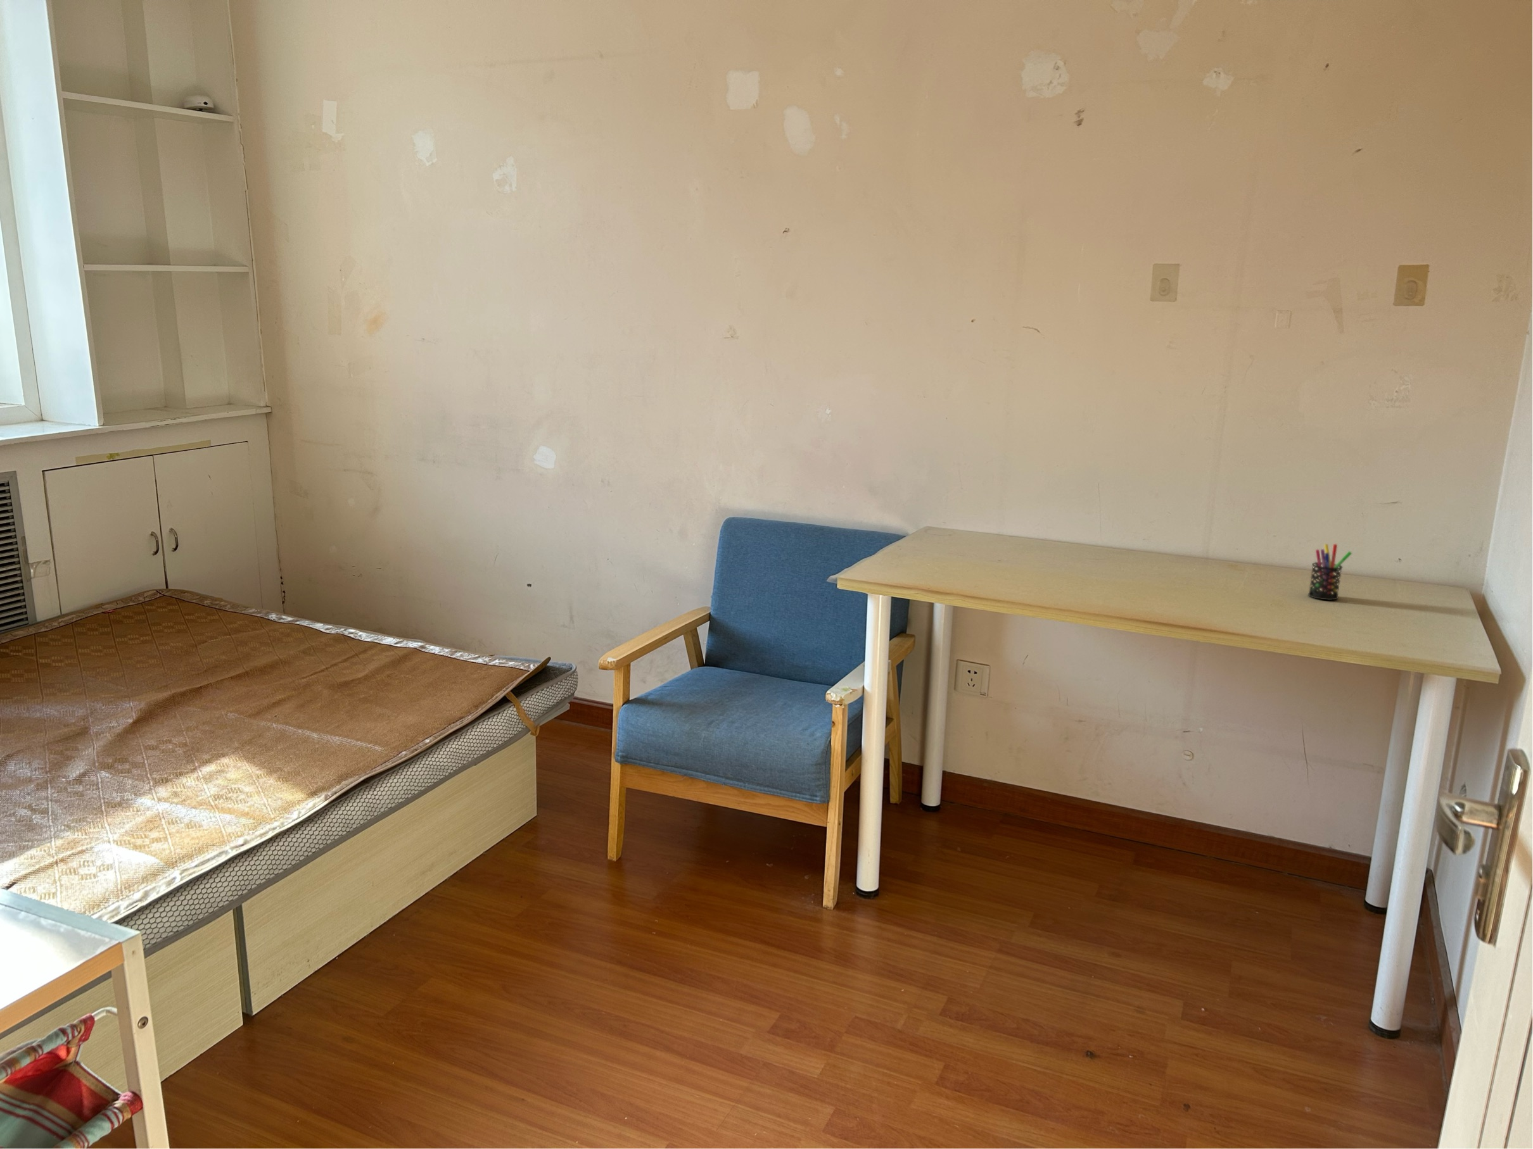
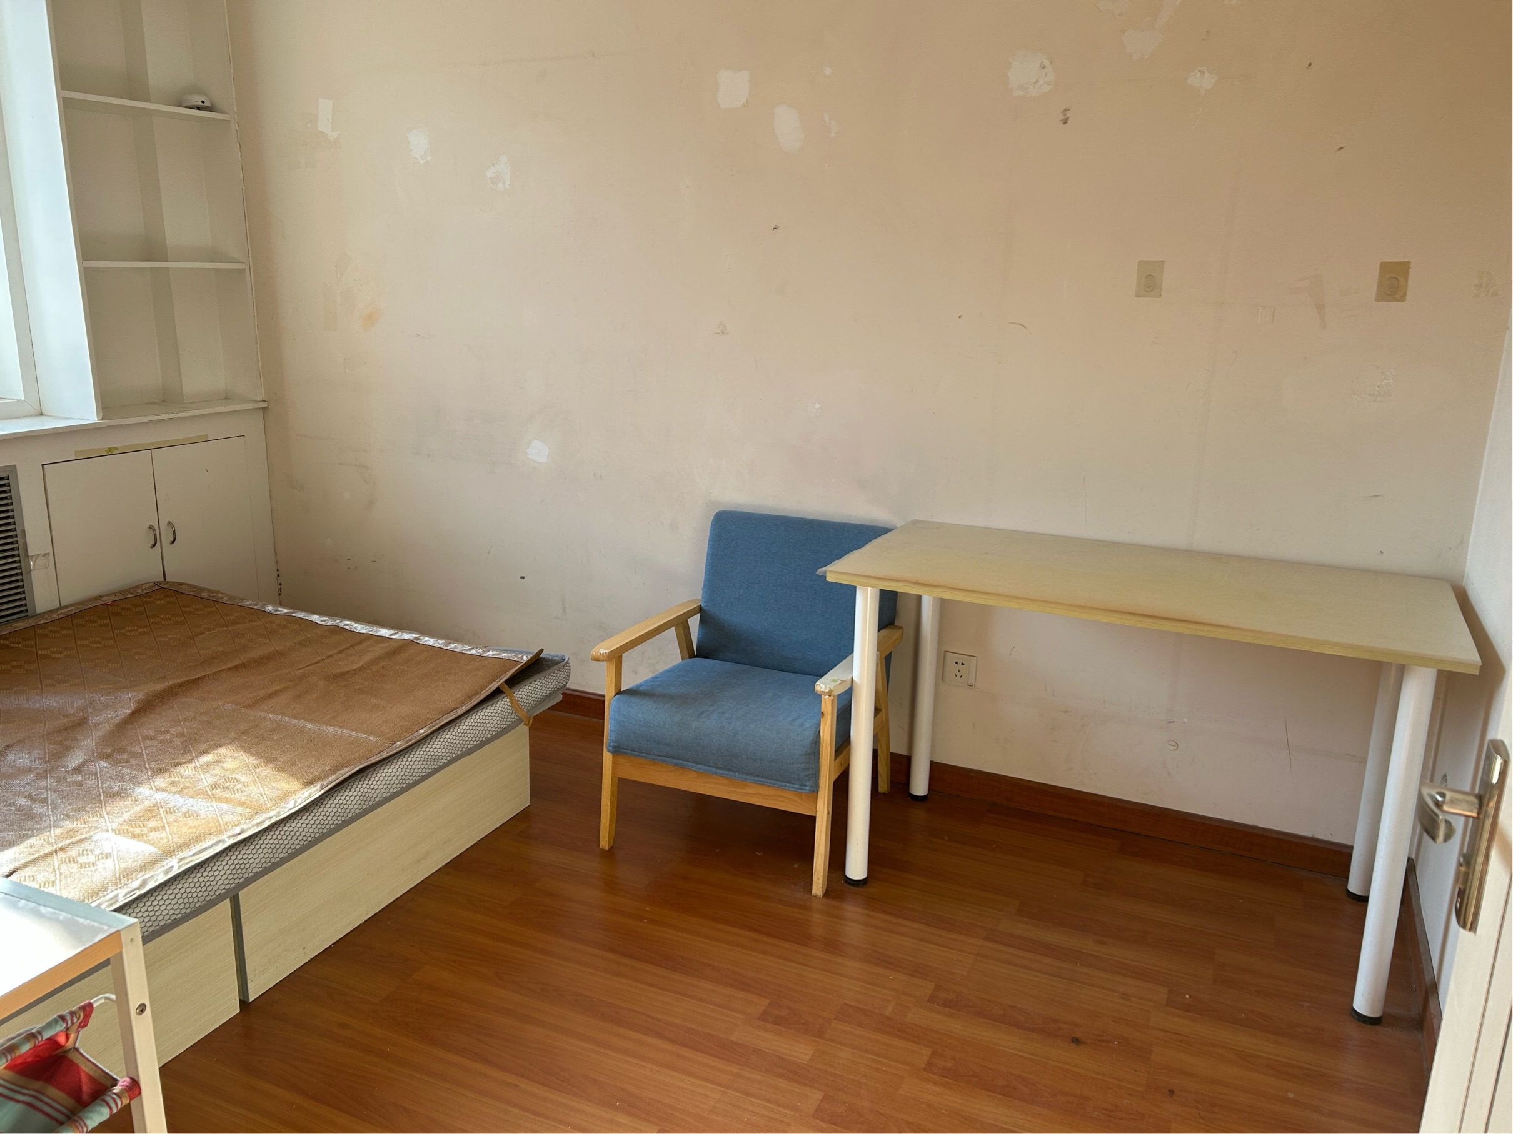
- pen holder [1307,543,1352,601]
